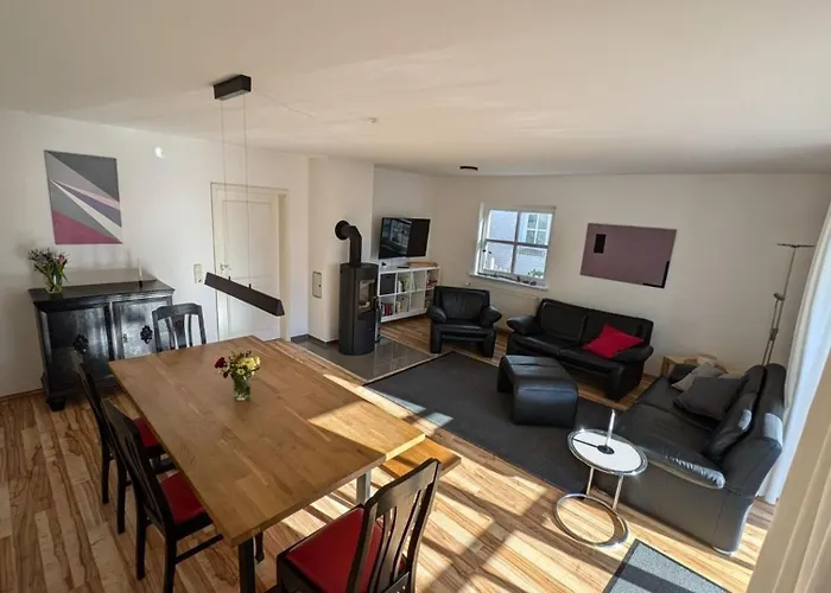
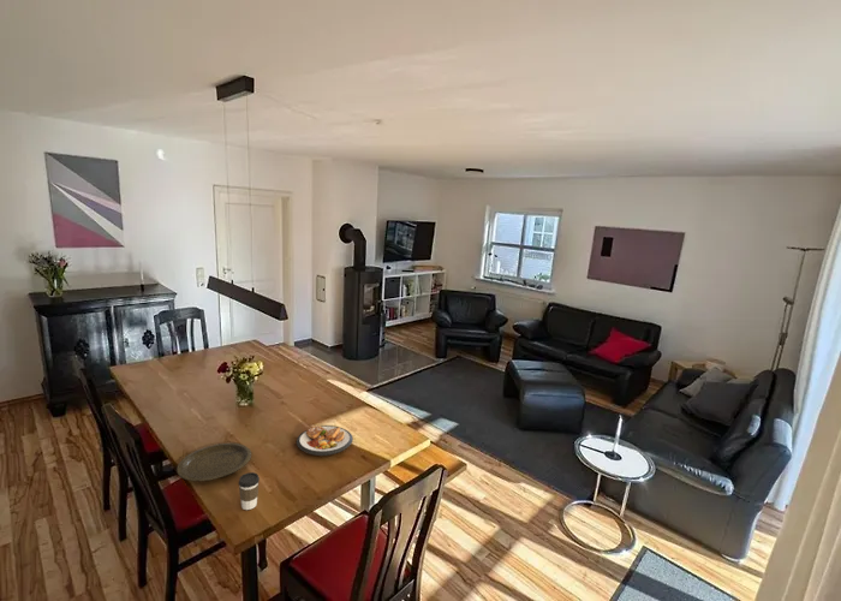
+ plate [175,442,252,482]
+ coffee cup [238,471,261,511]
+ plate [296,424,354,457]
